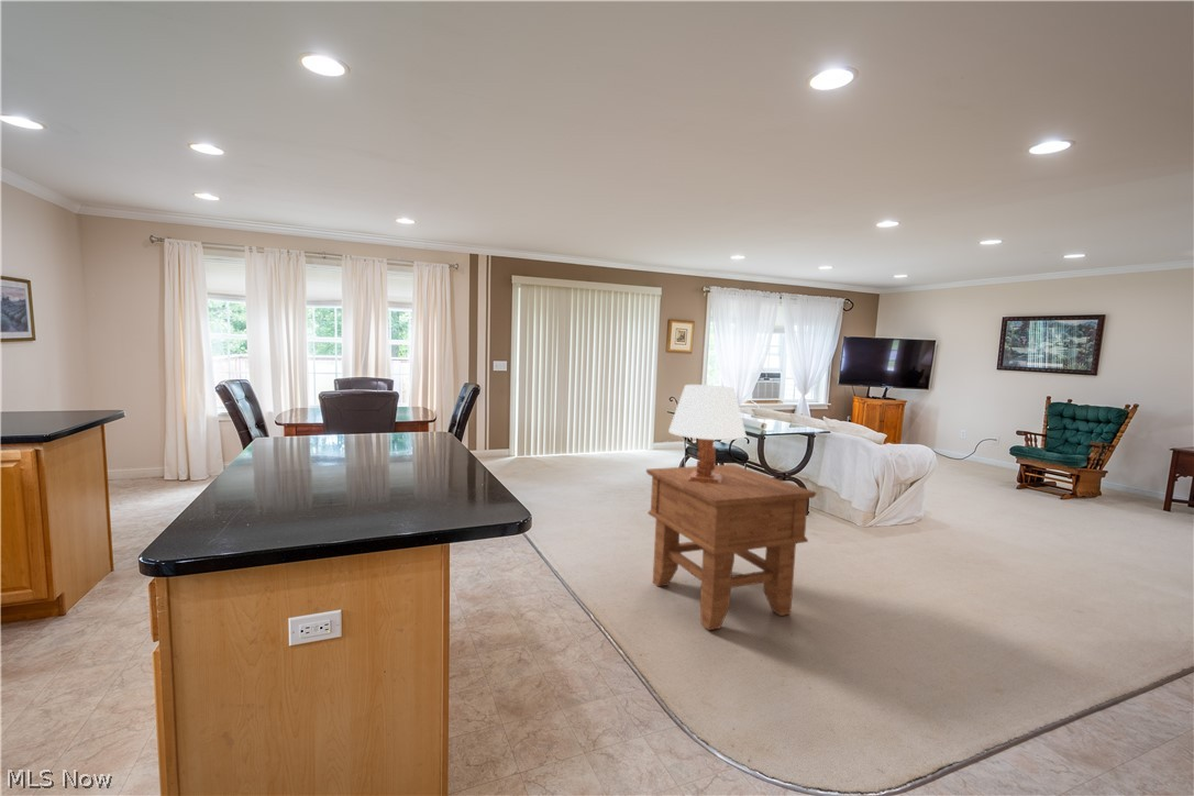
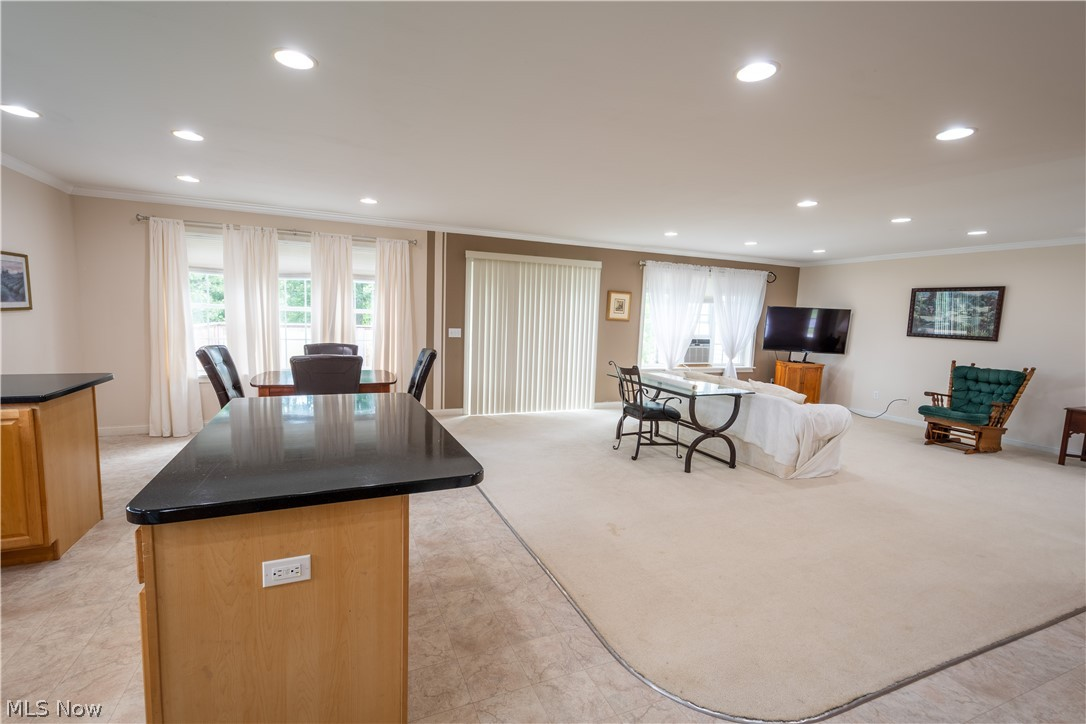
- side table [645,464,817,631]
- table lamp [667,384,748,484]
